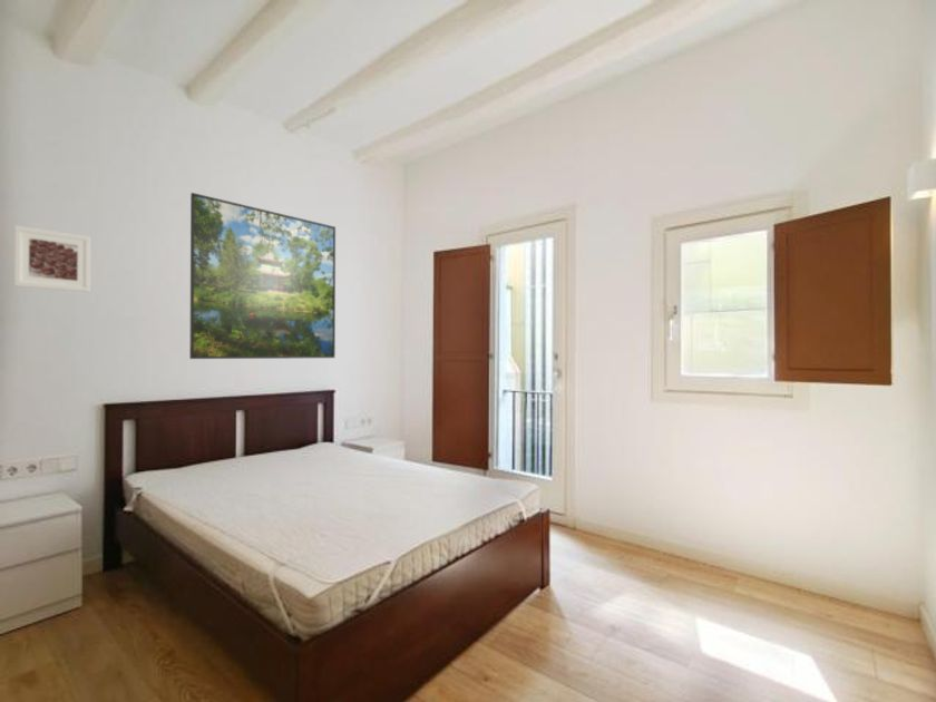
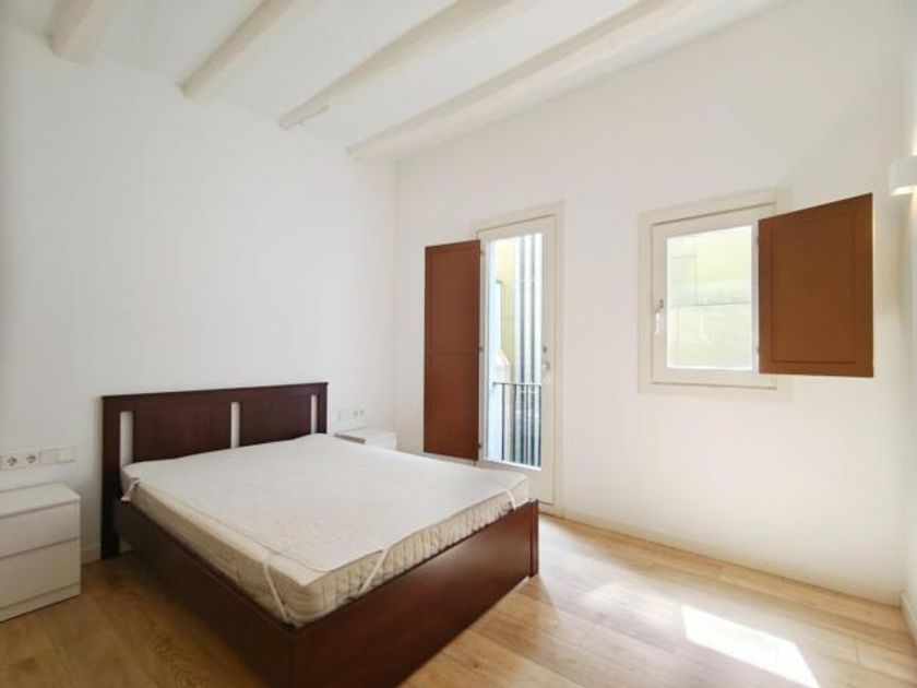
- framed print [12,224,91,293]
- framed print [188,192,337,360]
